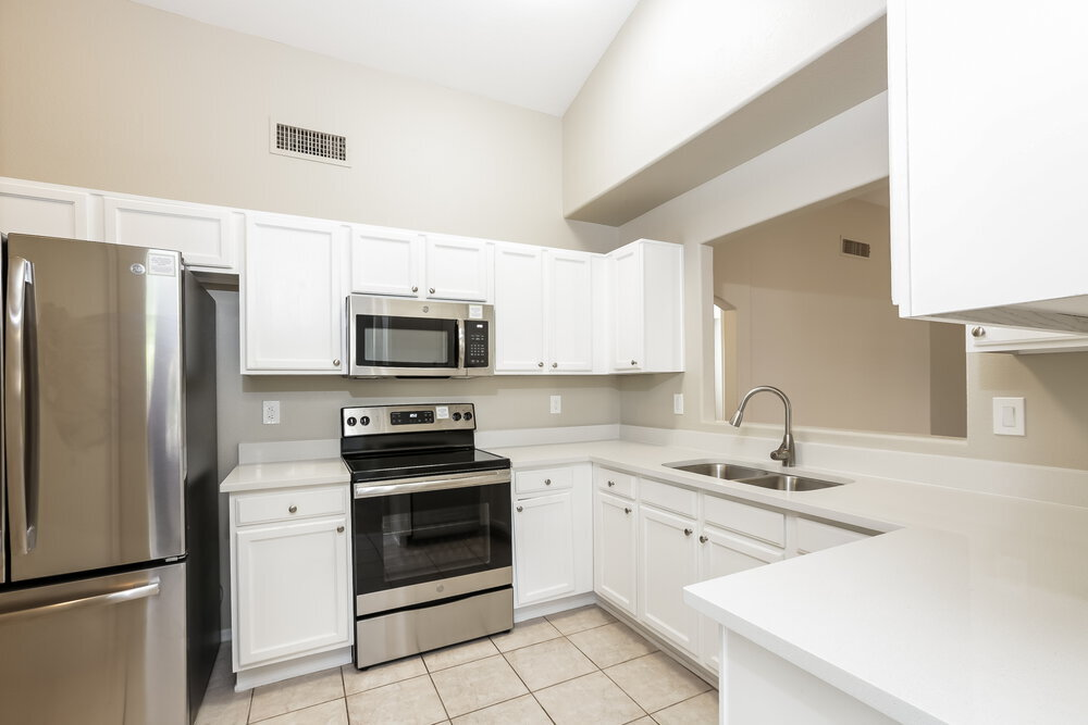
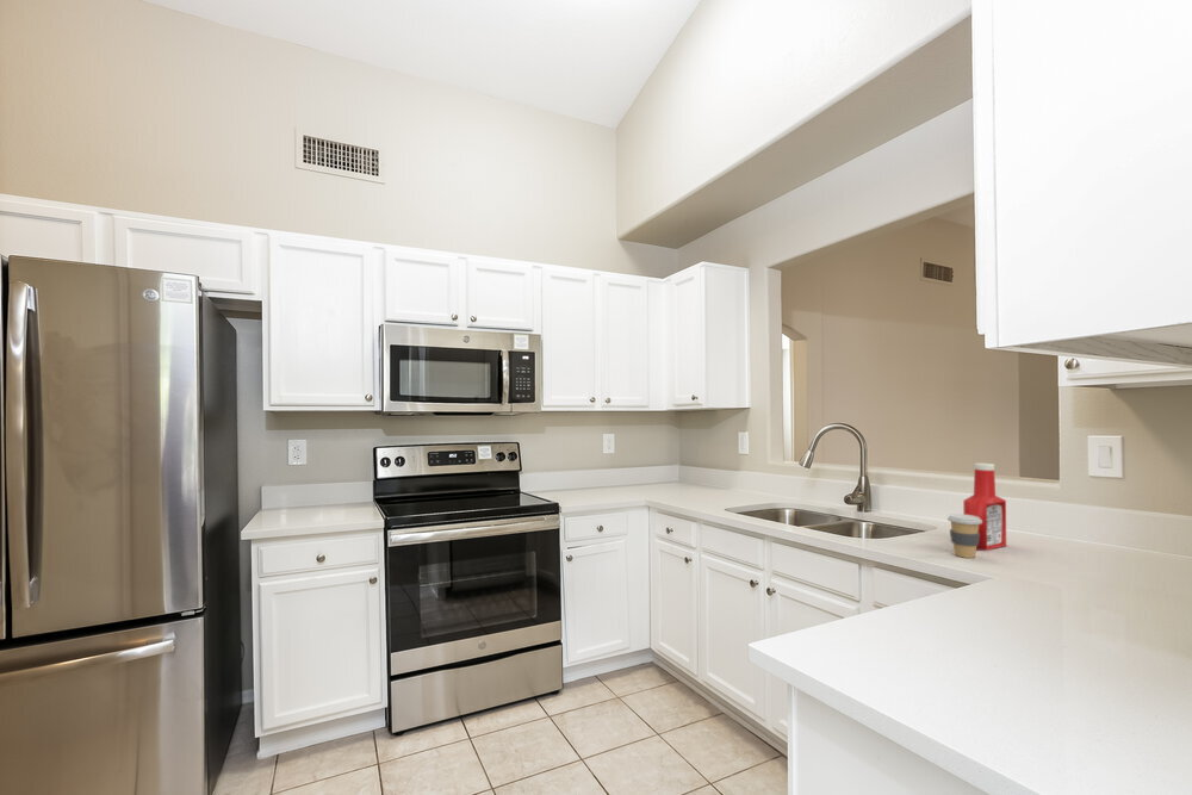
+ soap bottle [962,462,1007,552]
+ coffee cup [946,513,982,559]
